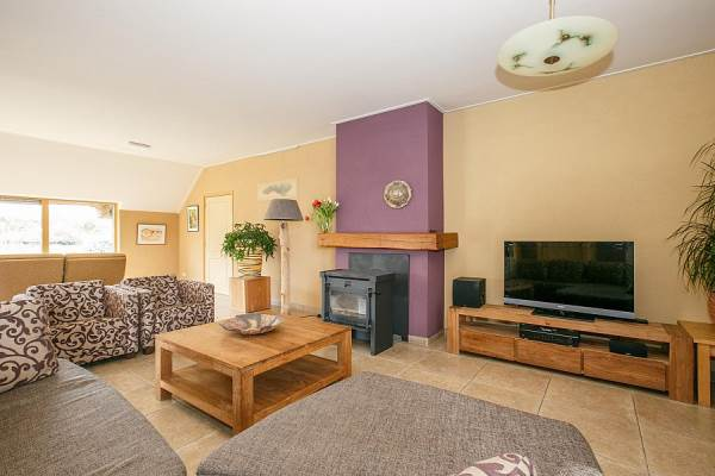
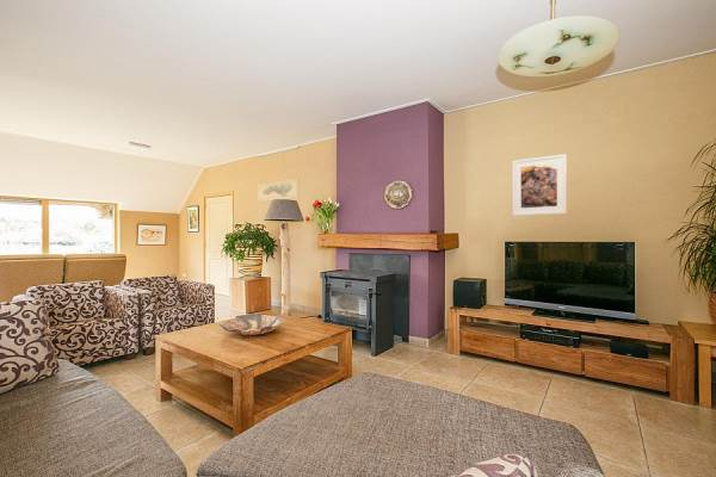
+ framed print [512,153,568,217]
